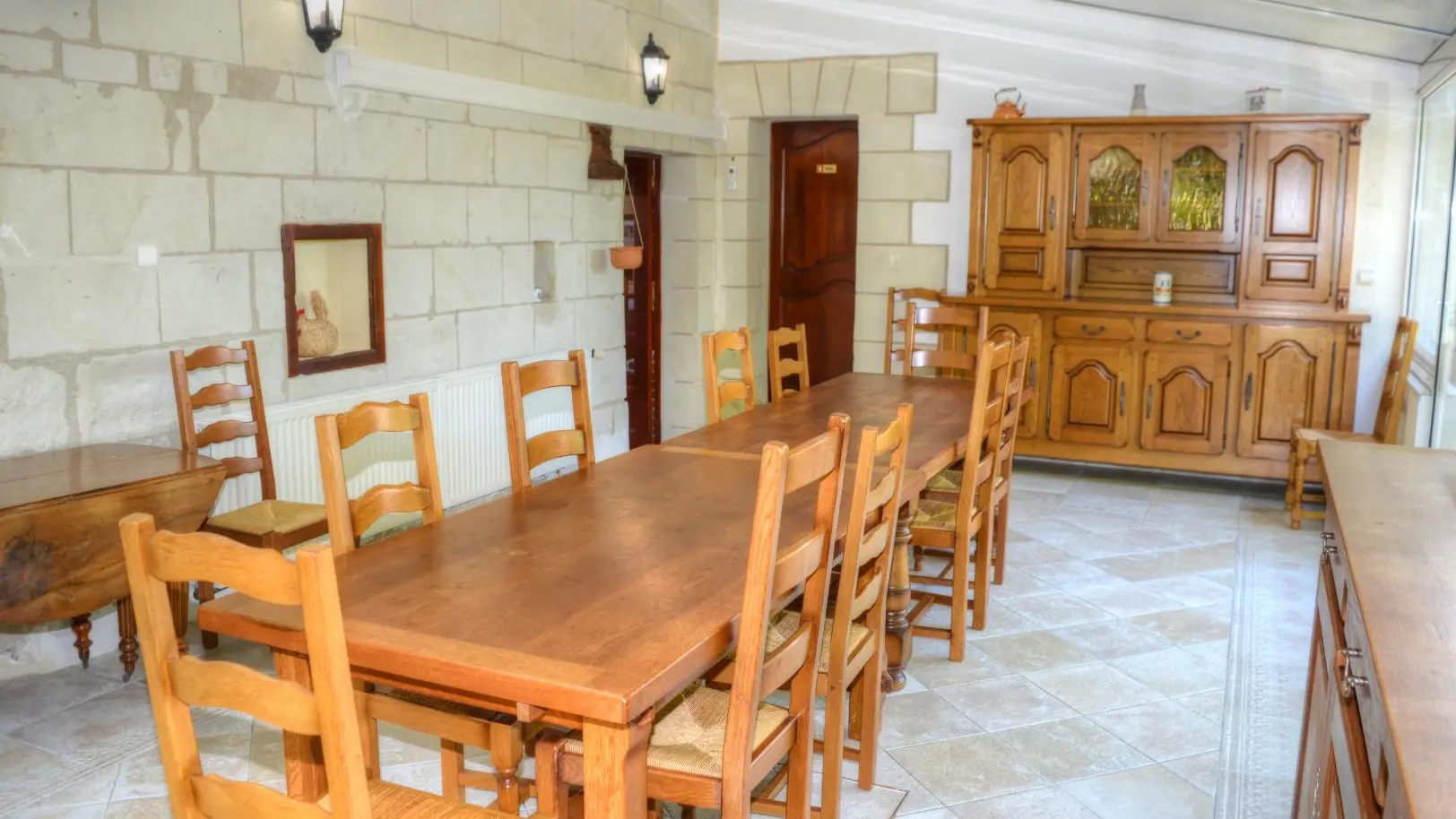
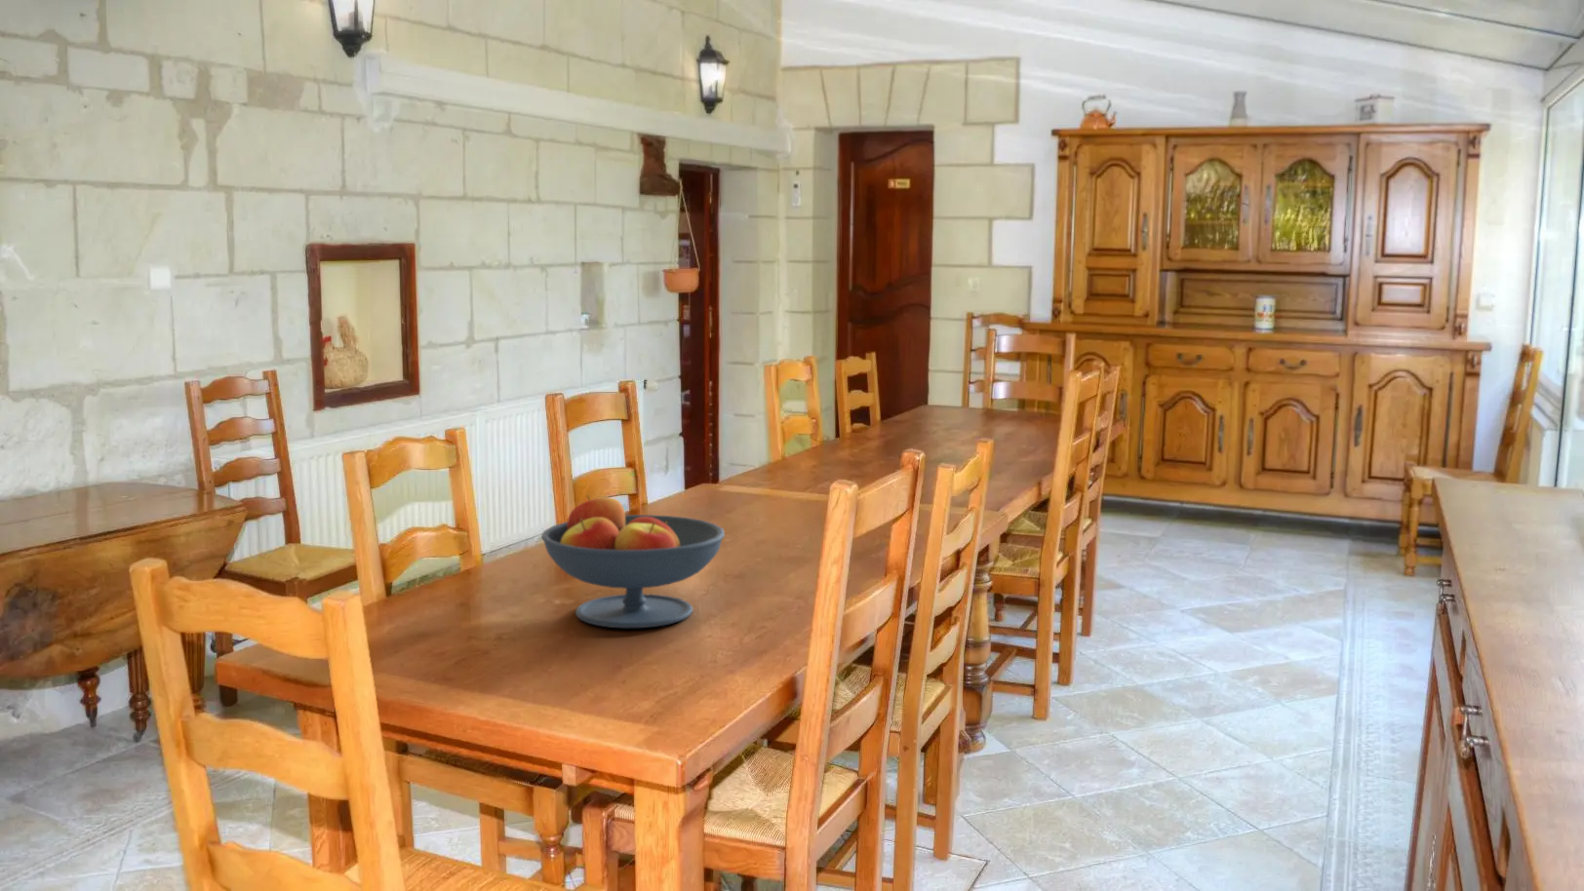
+ fruit bowl [541,494,726,629]
